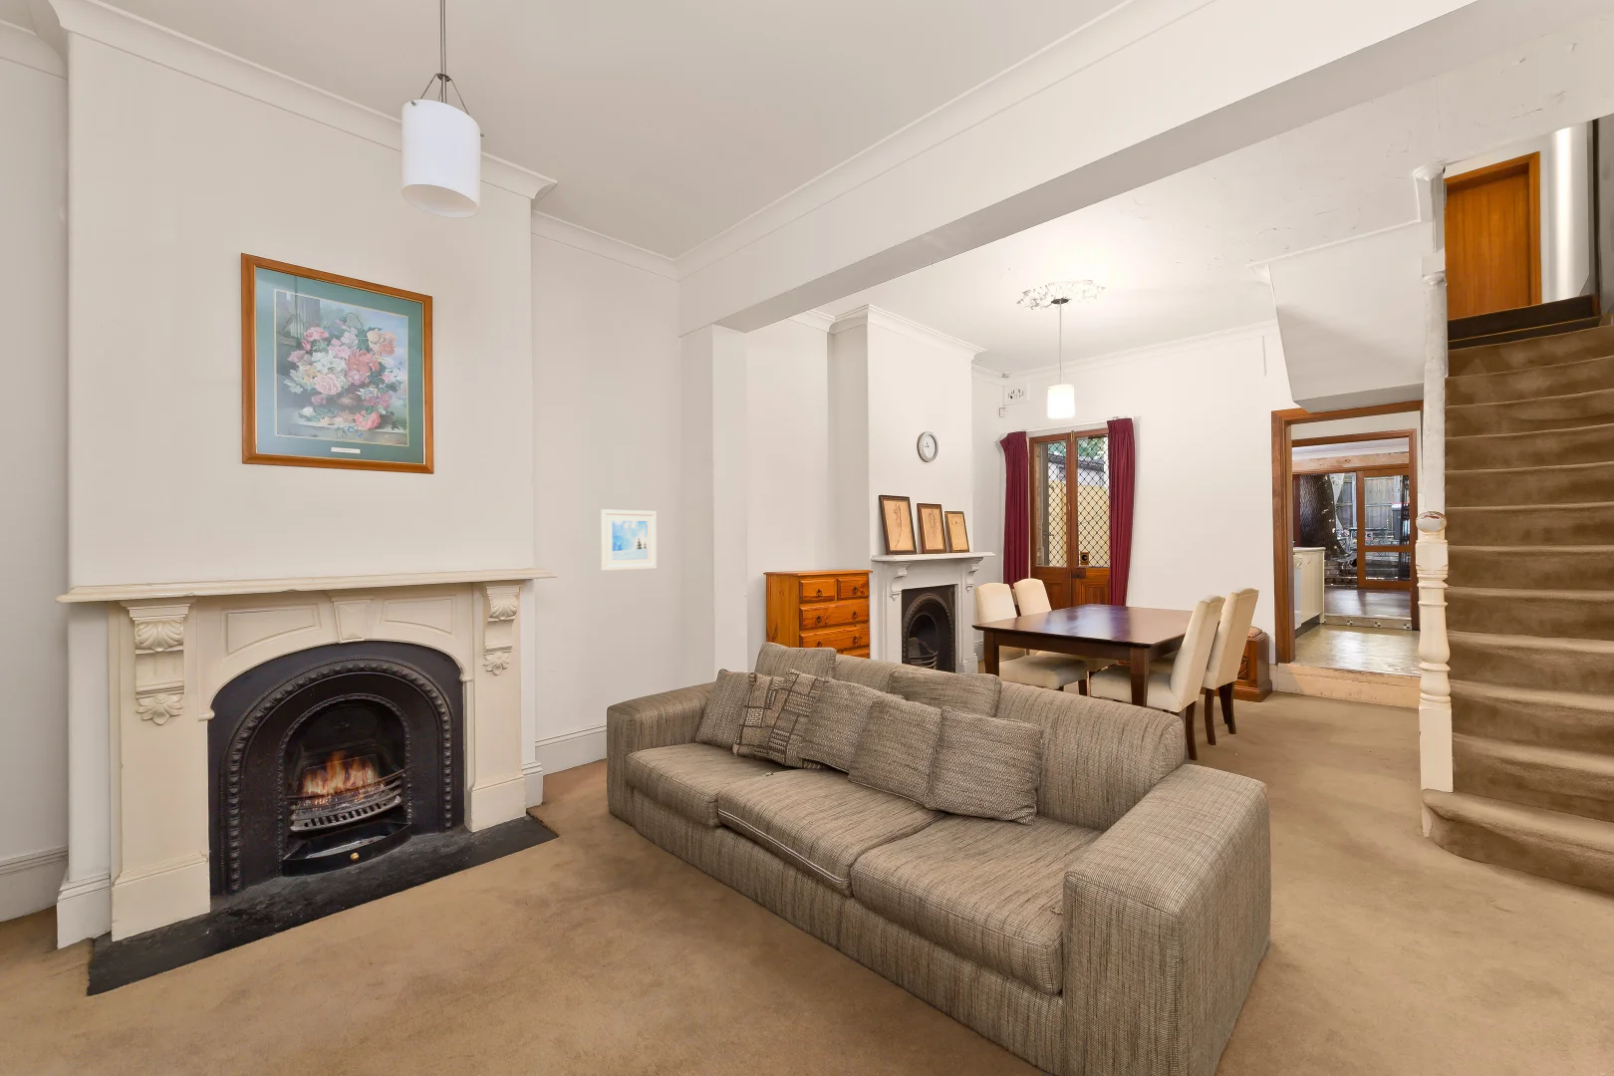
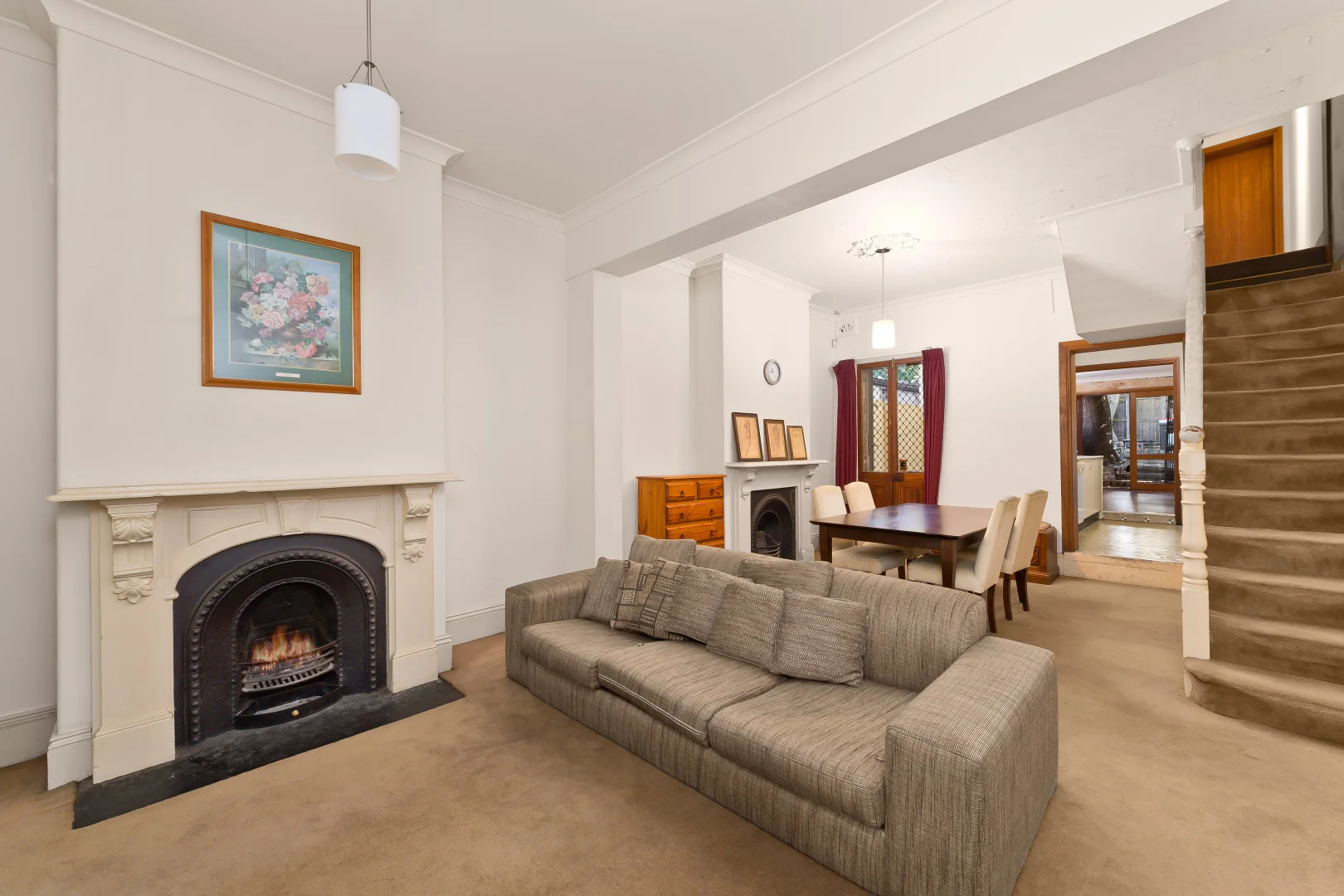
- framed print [599,508,658,572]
